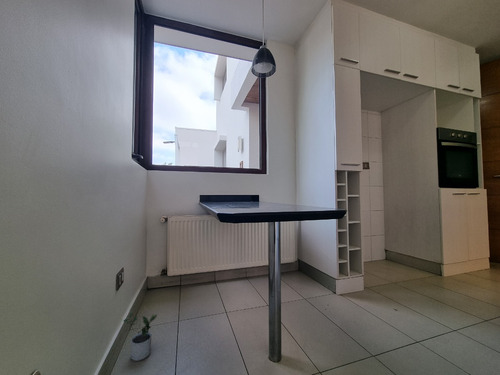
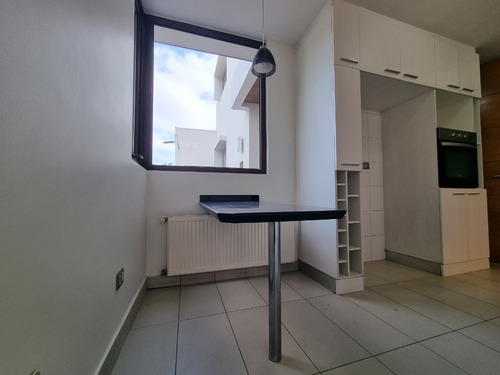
- potted plant [122,312,158,362]
